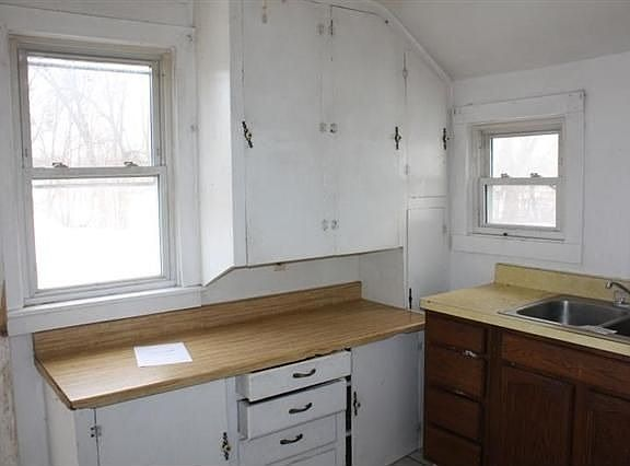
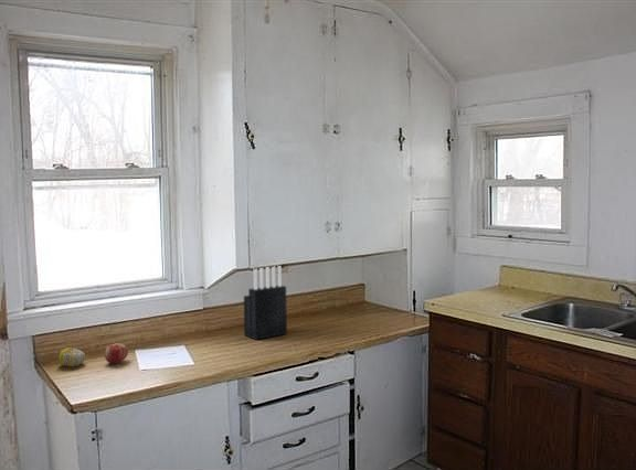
+ knife block [243,265,288,341]
+ fruit [59,346,86,368]
+ fruit [103,342,129,365]
